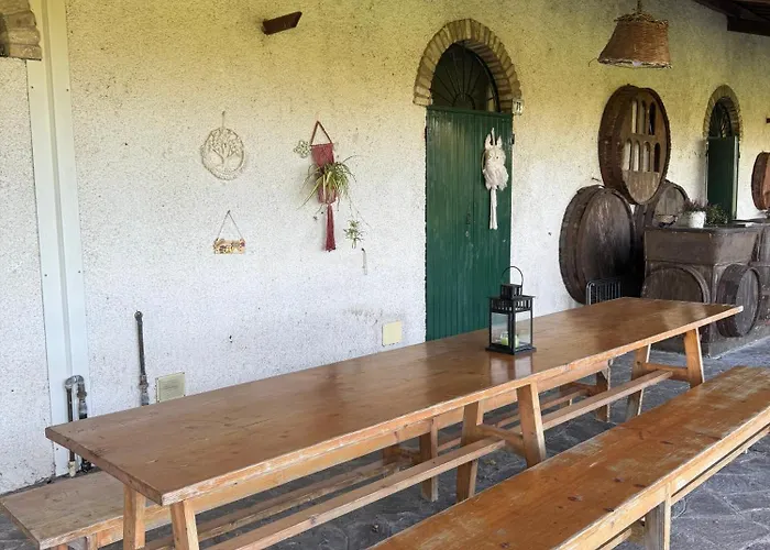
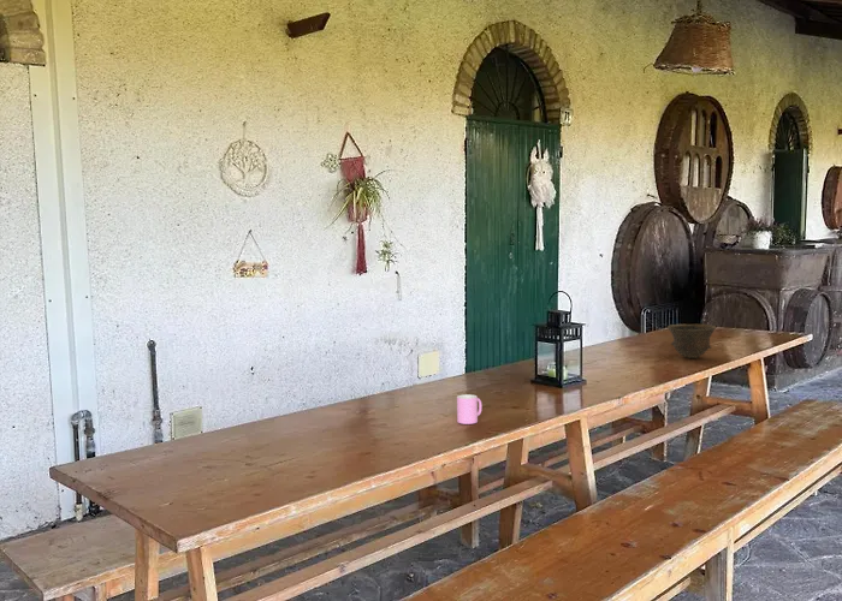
+ cup [456,393,482,426]
+ bowl [666,323,717,359]
